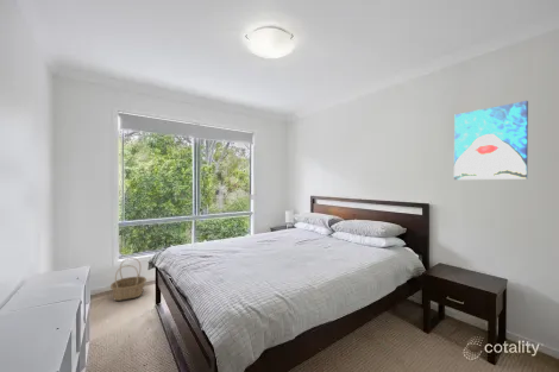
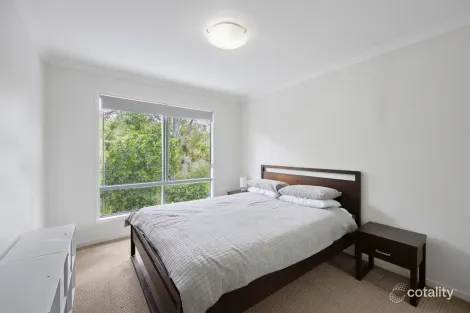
- wall art [453,100,529,181]
- basket [109,257,147,302]
